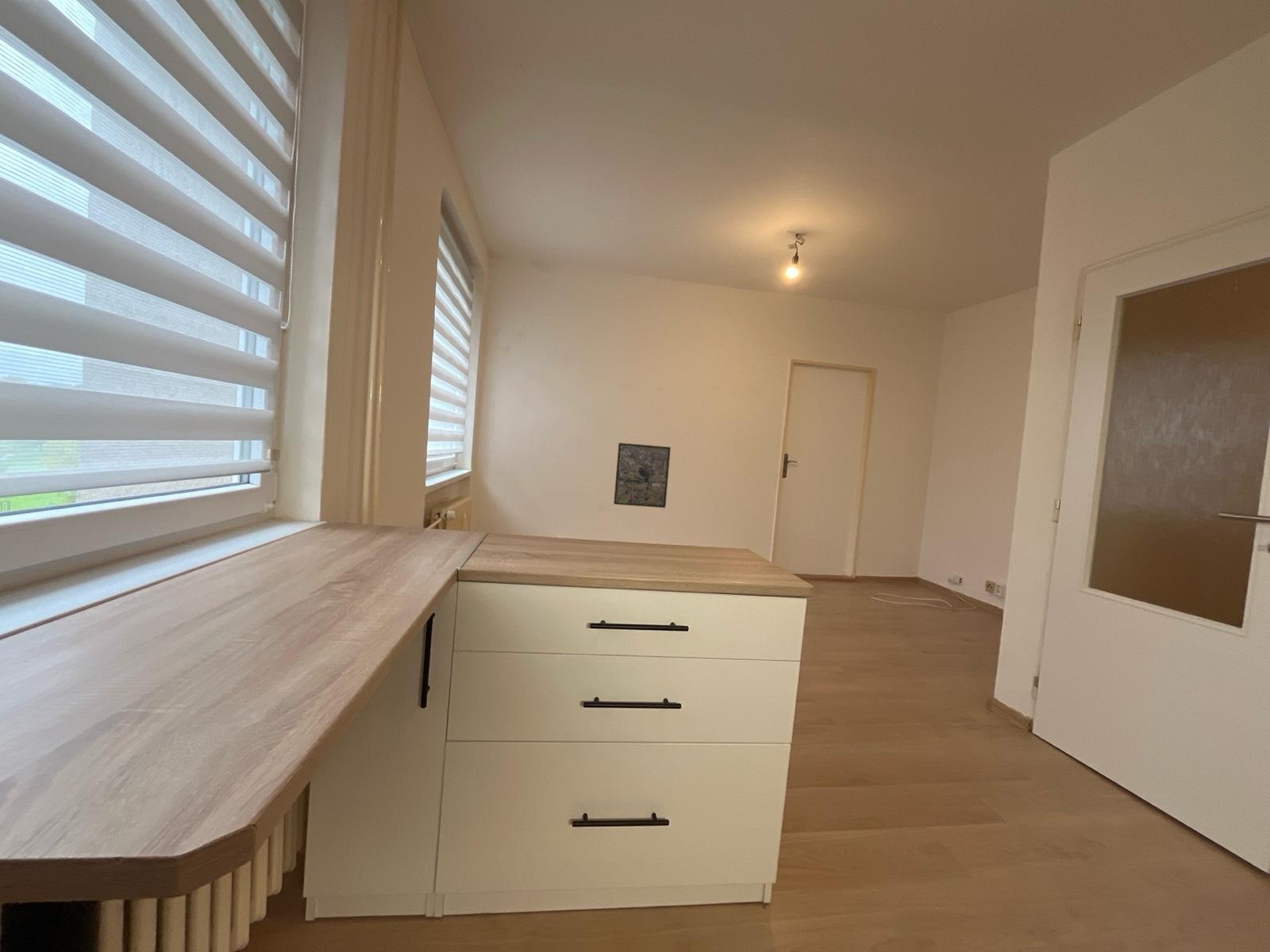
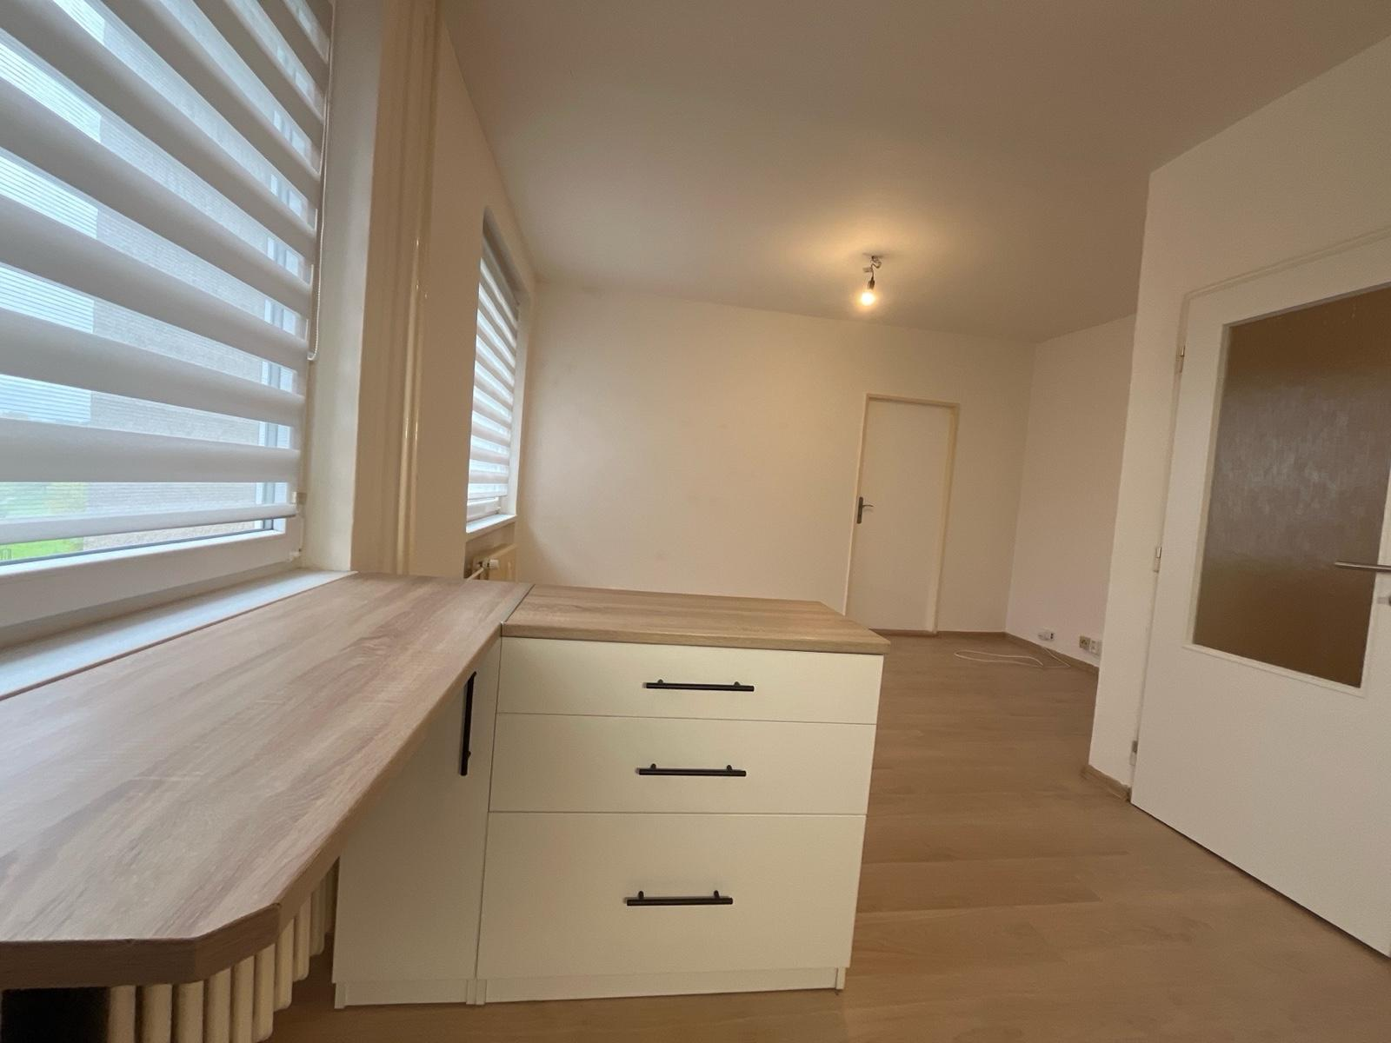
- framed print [613,442,672,509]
